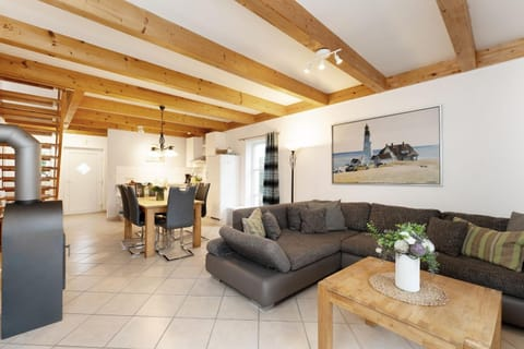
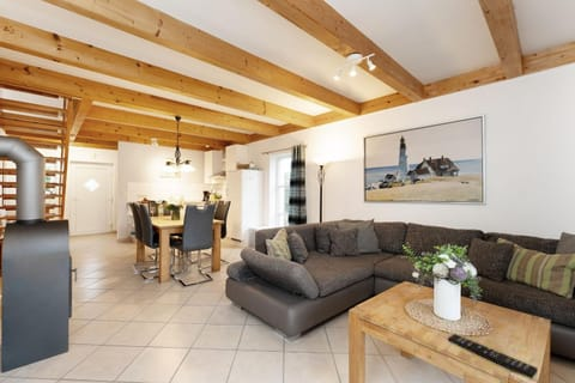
+ remote control [447,333,539,379]
